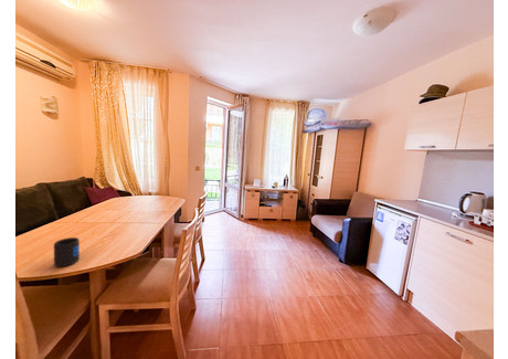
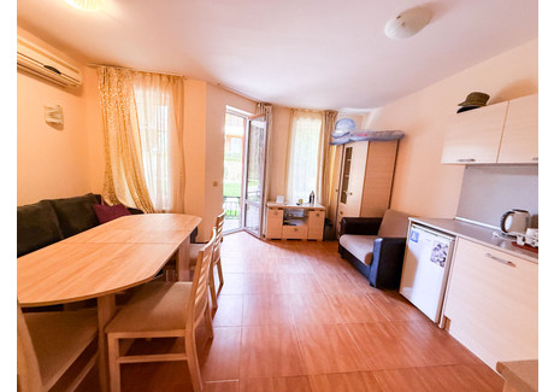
- mug [53,236,81,267]
